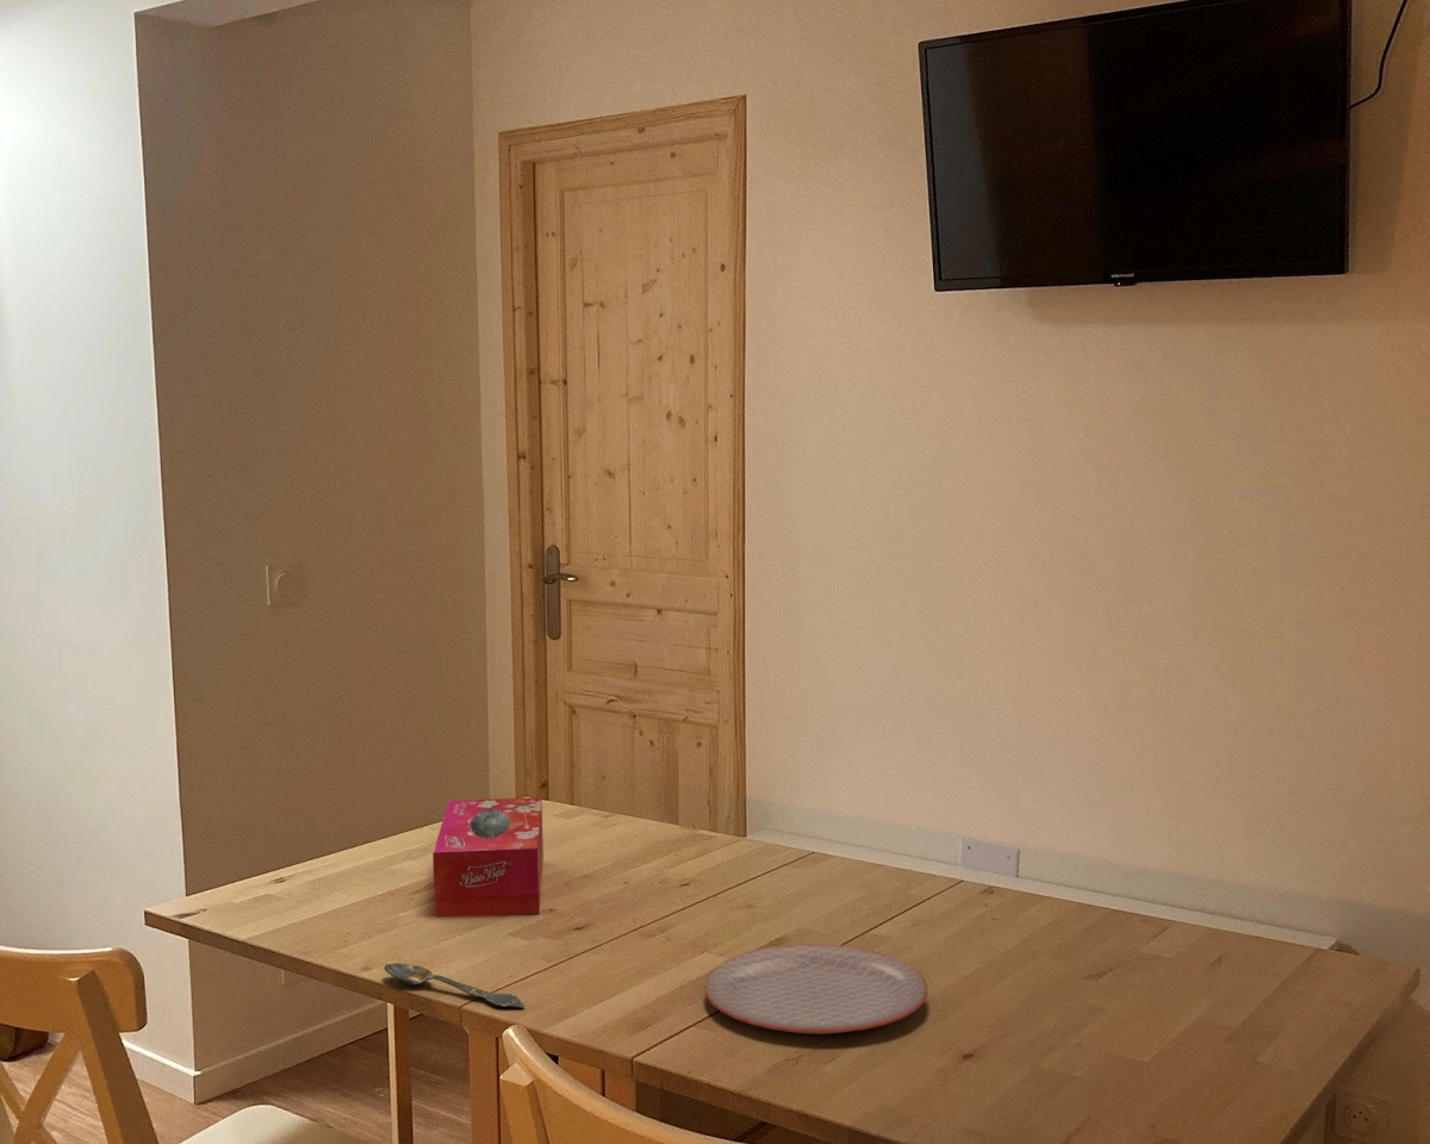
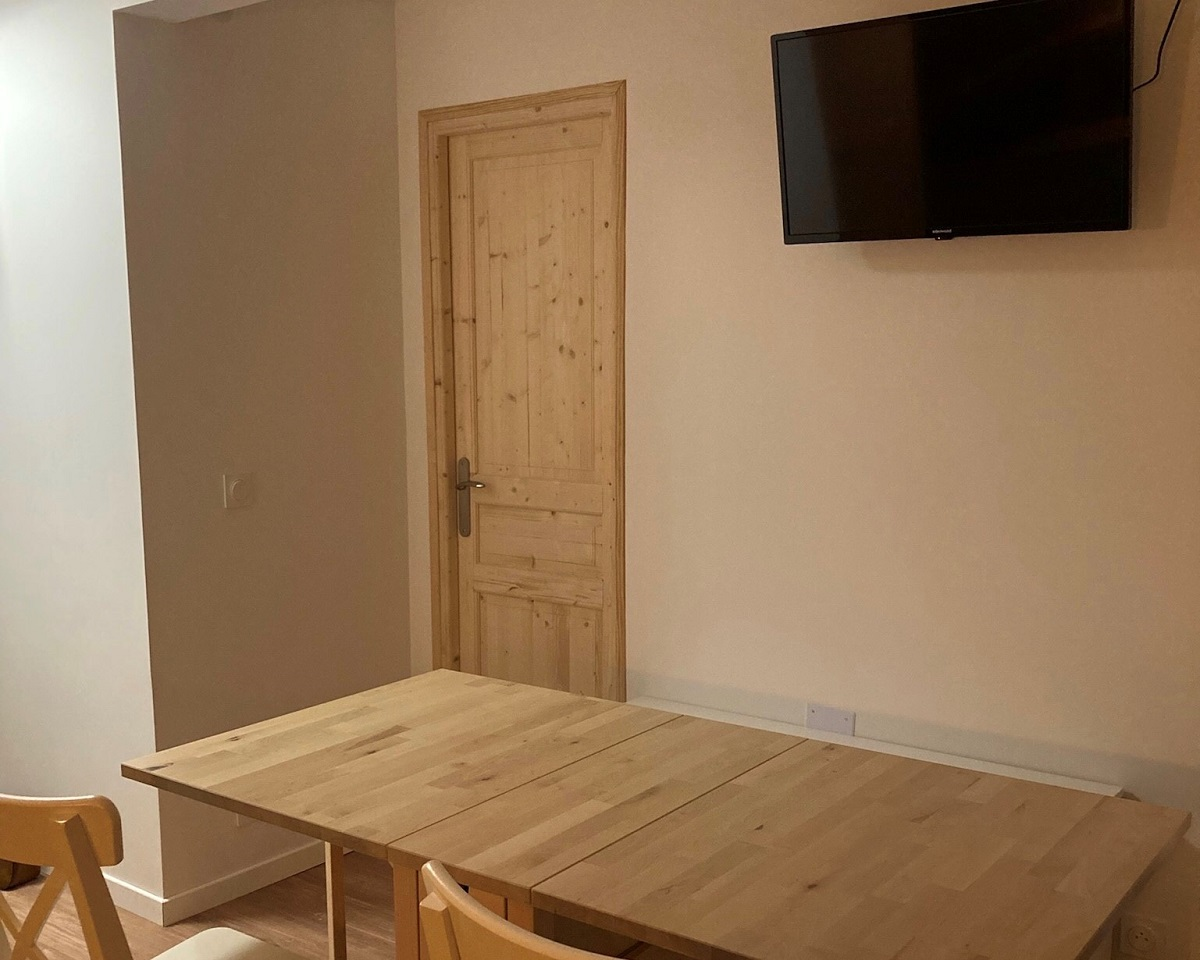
- spoon [383,963,527,1008]
- plate [703,943,928,1036]
- tissue box [431,796,545,918]
